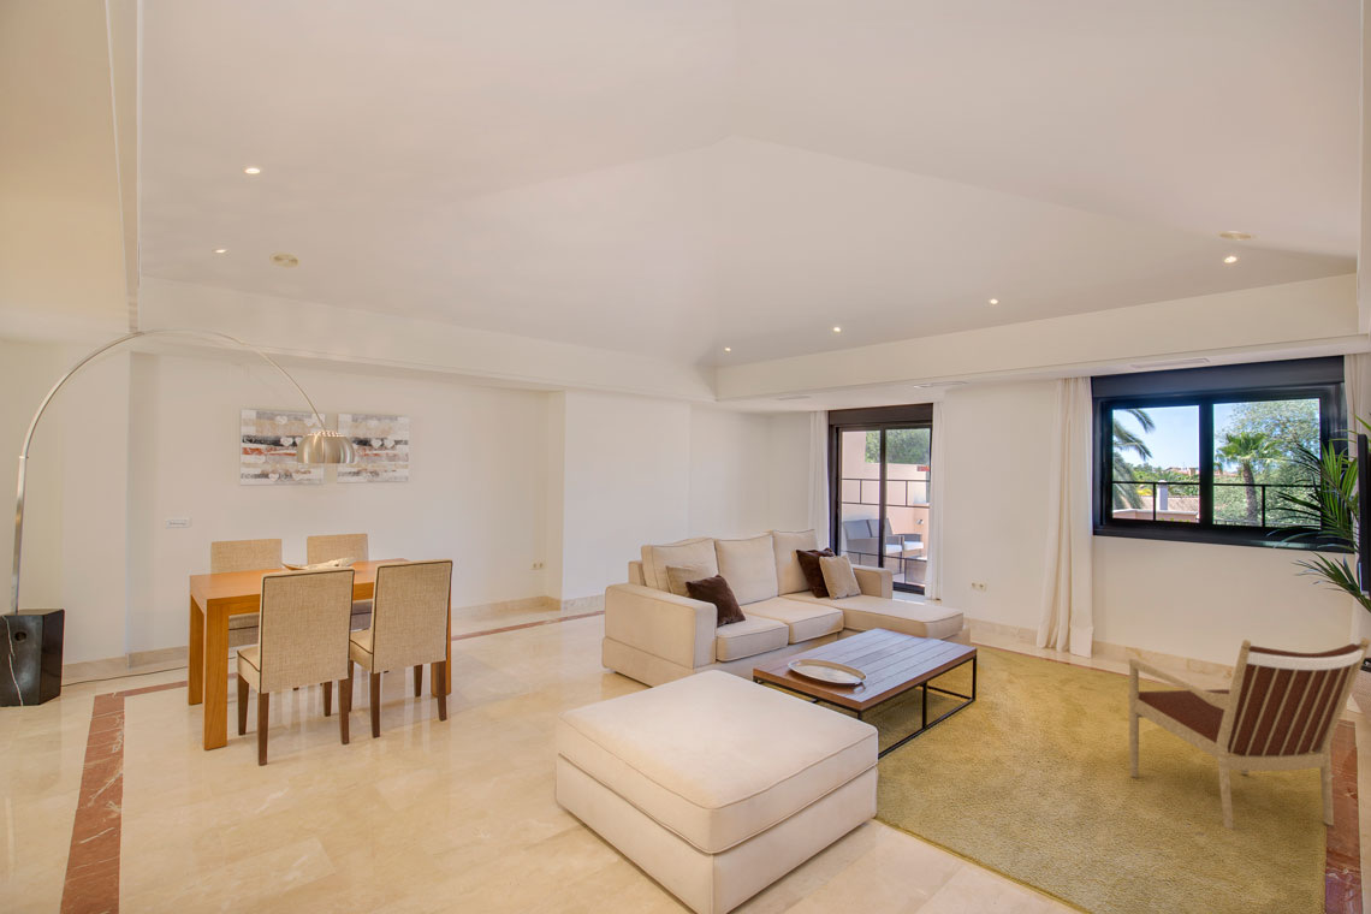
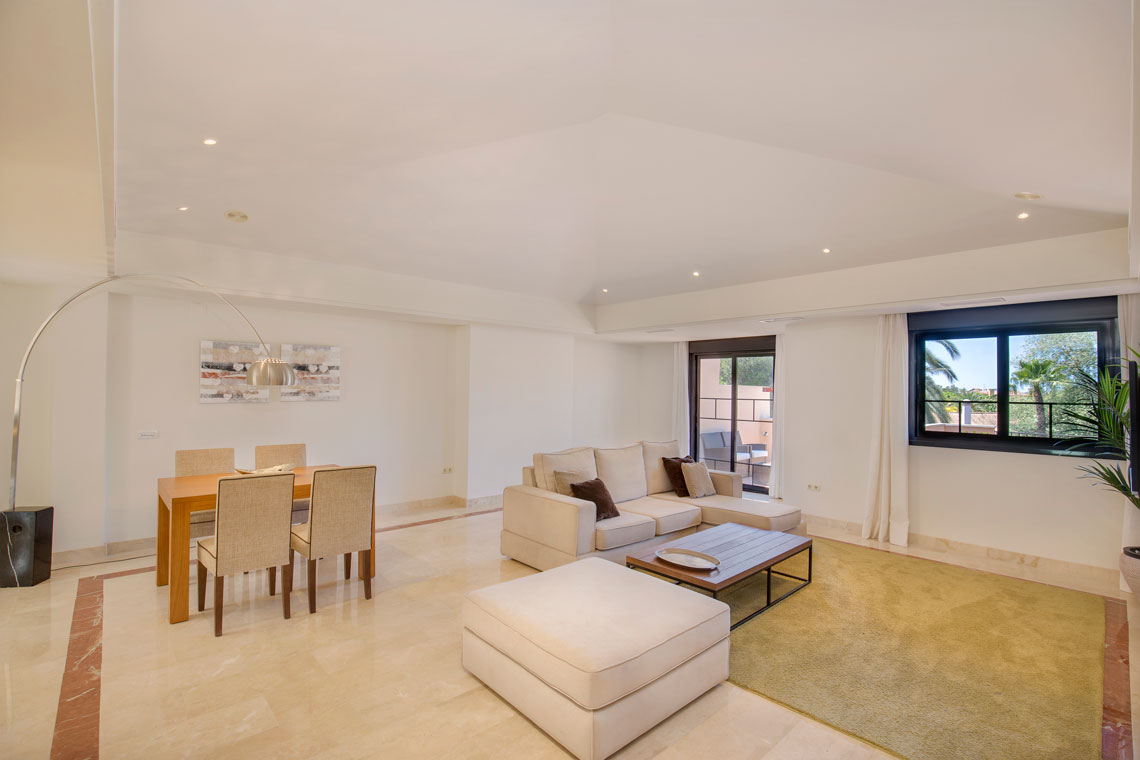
- armchair [1127,636,1371,830]
